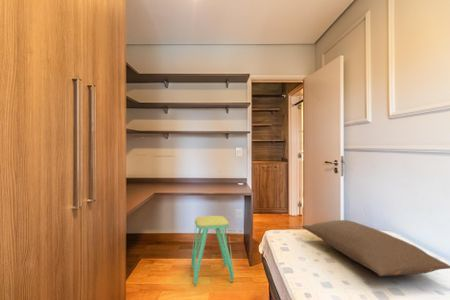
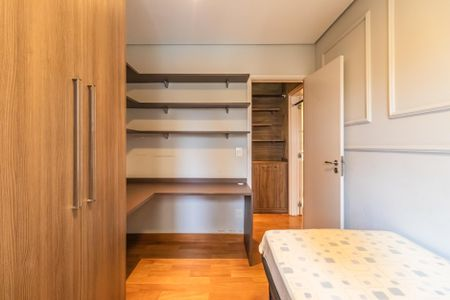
- stool [190,215,235,286]
- pillow [301,219,450,277]
